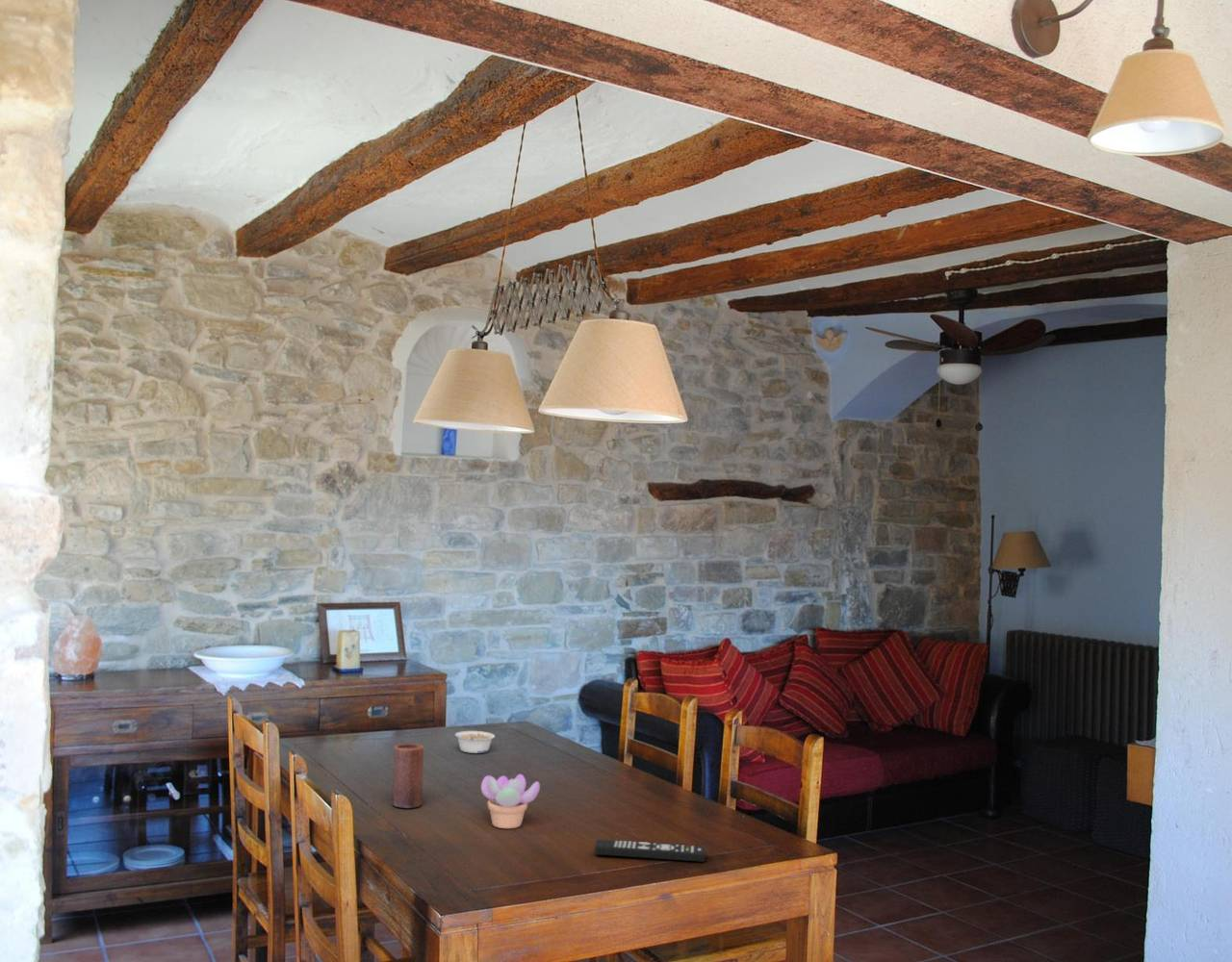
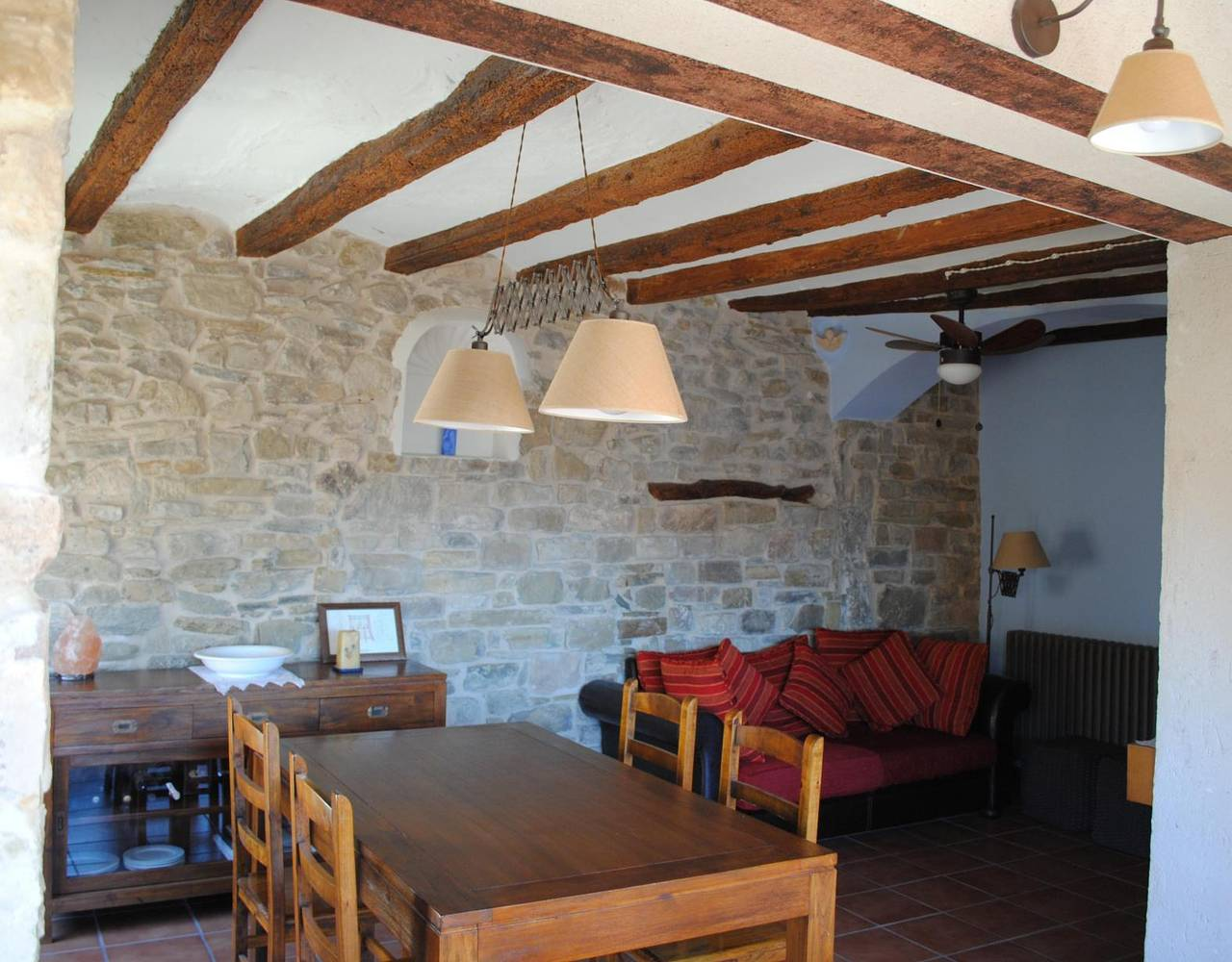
- candle [392,743,424,809]
- remote control [594,839,707,863]
- legume [454,730,496,754]
- succulent plant [480,773,541,829]
